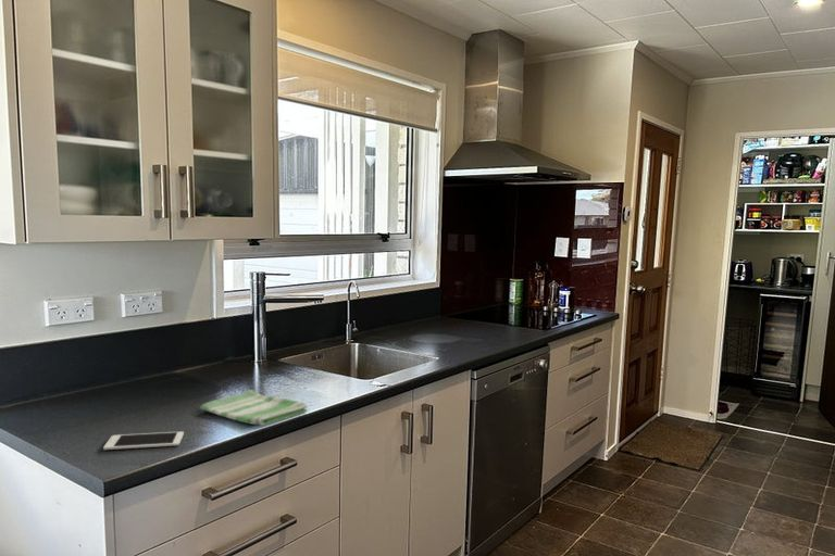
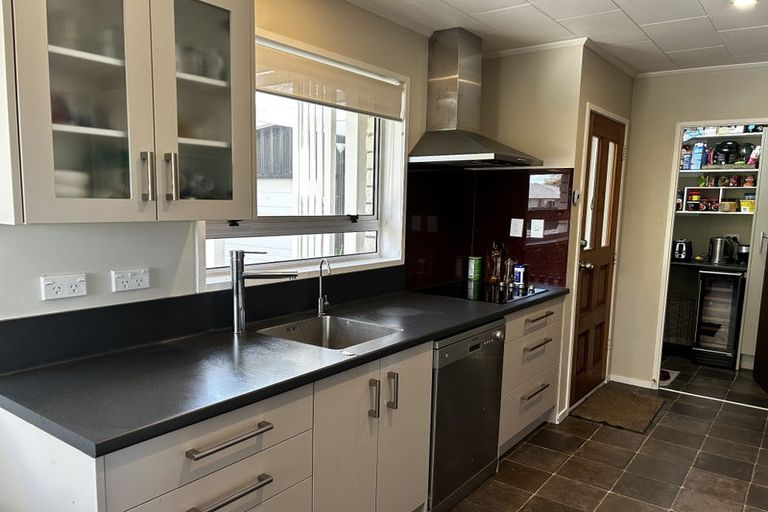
- cell phone [102,430,185,451]
- dish towel [199,389,309,427]
